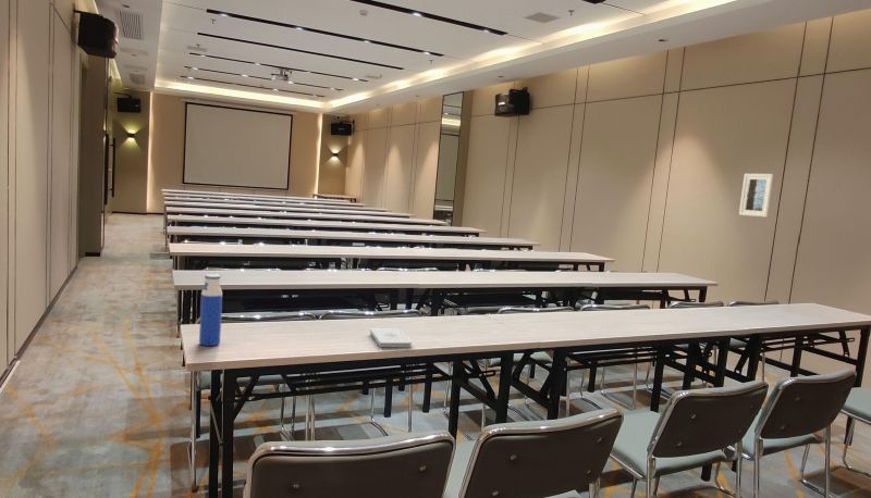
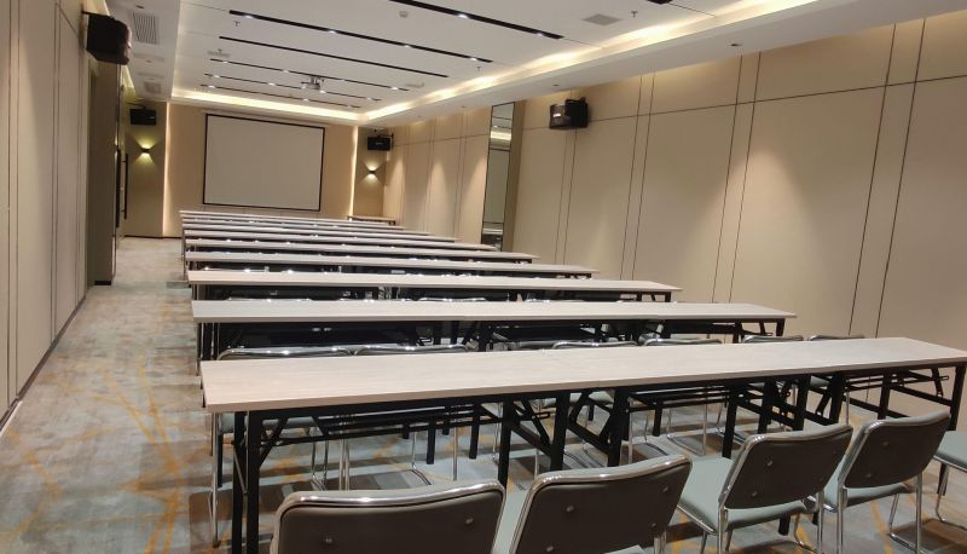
- water bottle [198,273,223,347]
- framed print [738,173,774,219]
- notepad [369,328,413,348]
